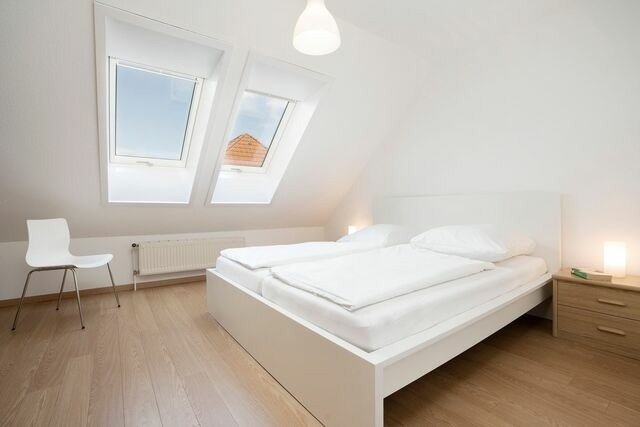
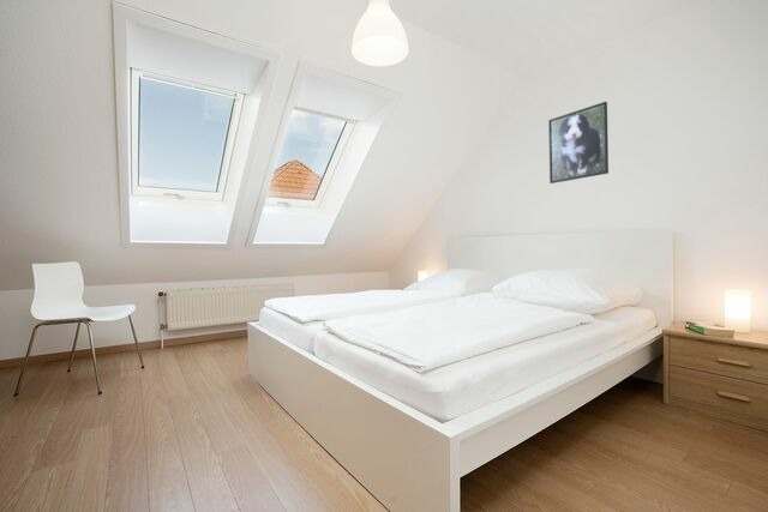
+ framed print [547,101,610,185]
